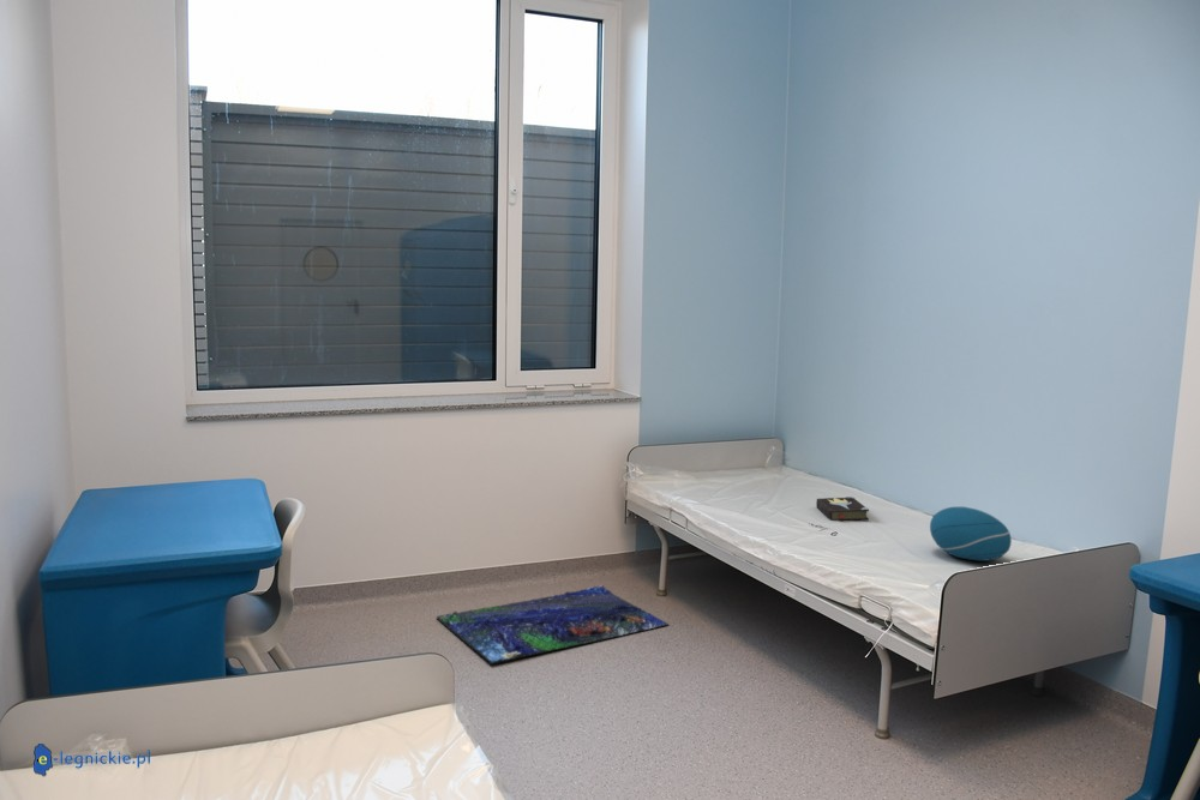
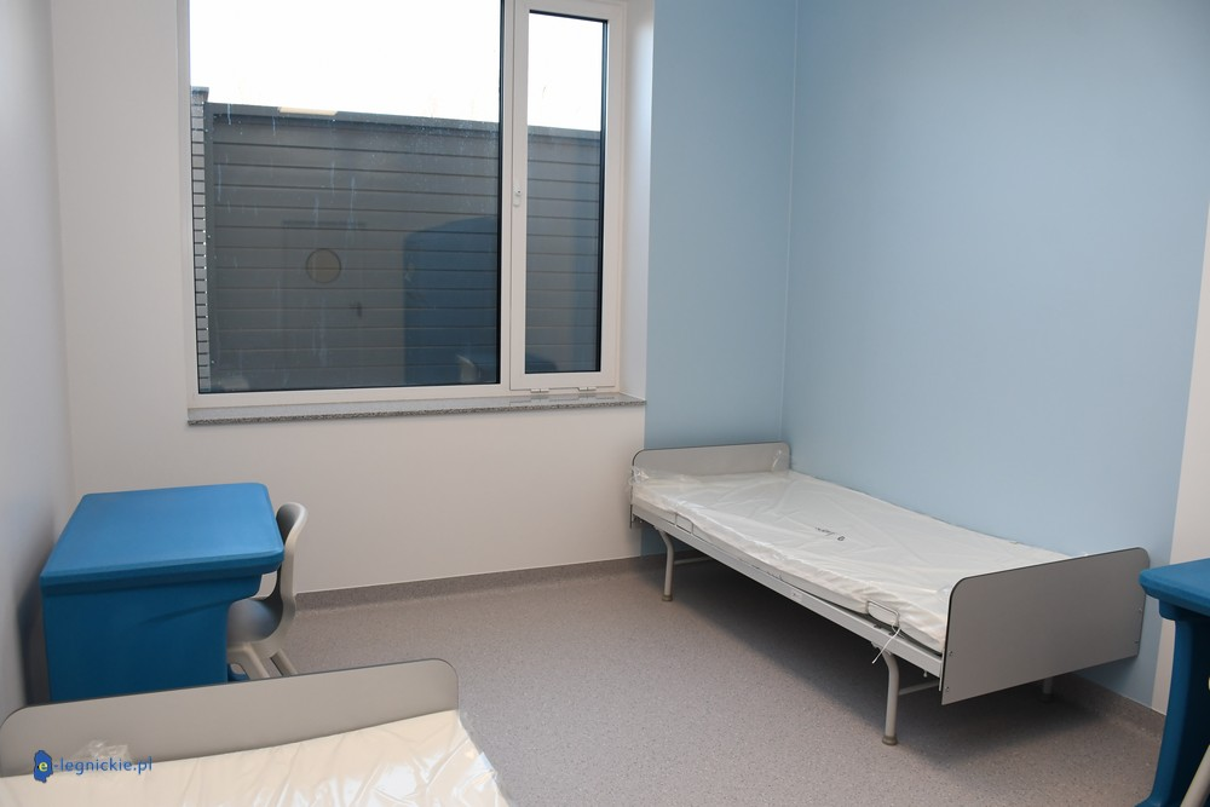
- hardback book [815,495,870,522]
- cushion [929,506,1013,563]
- bath mat [436,584,670,666]
